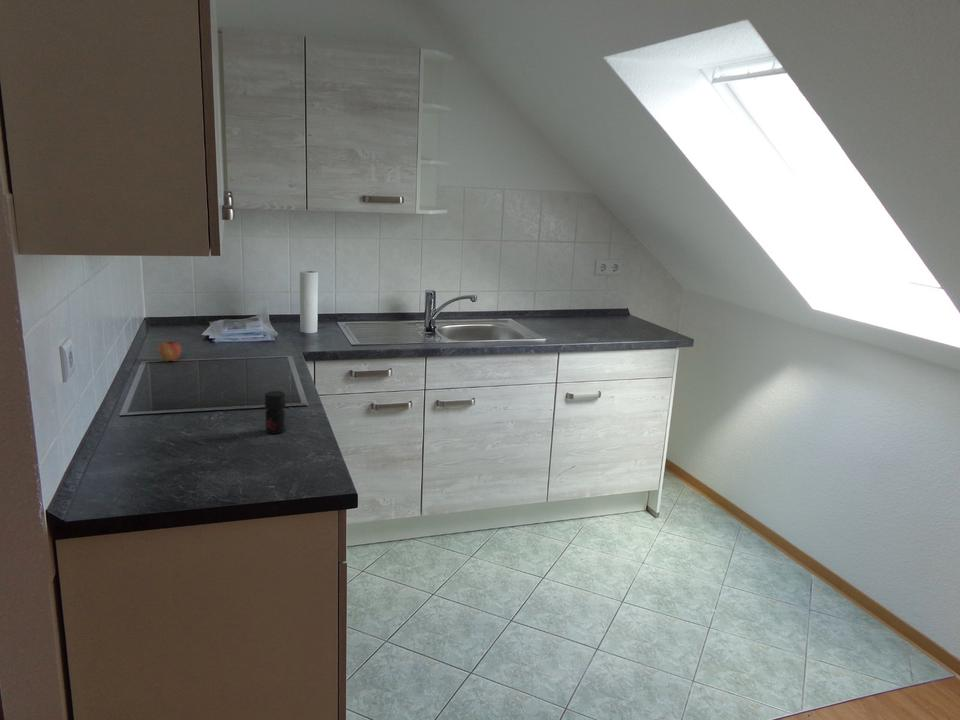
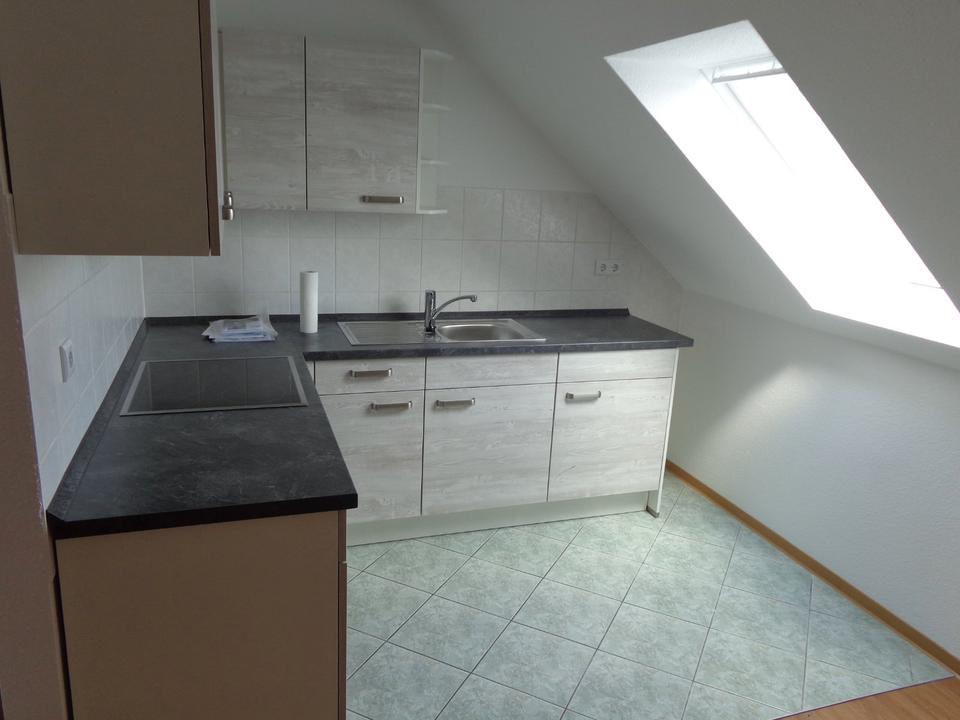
- jar [264,390,286,435]
- apple [157,337,182,363]
